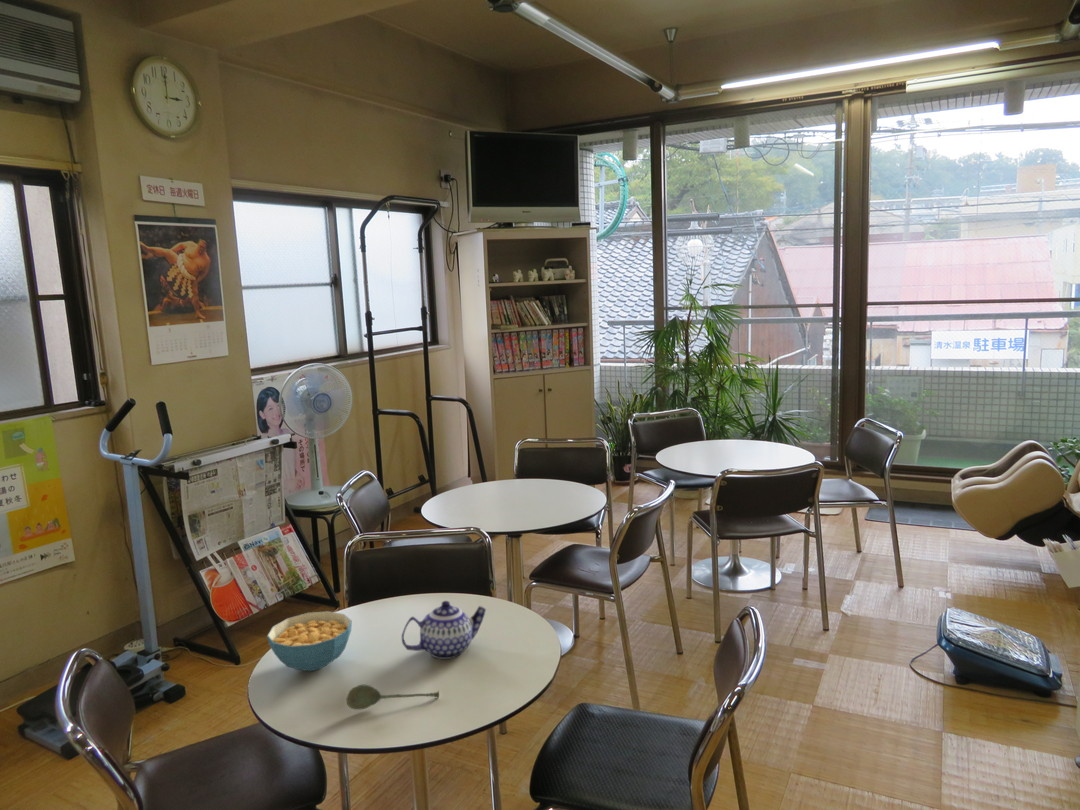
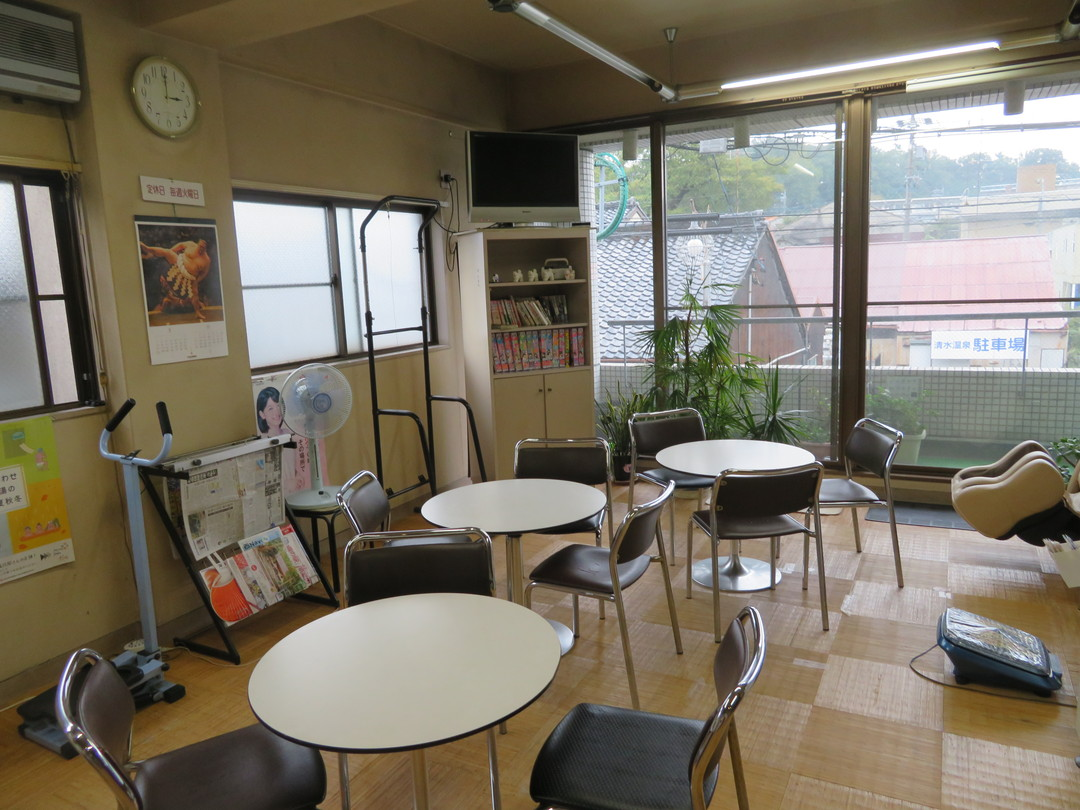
- teapot [401,600,487,660]
- soupspoon [346,684,440,711]
- cereal bowl [266,610,353,672]
